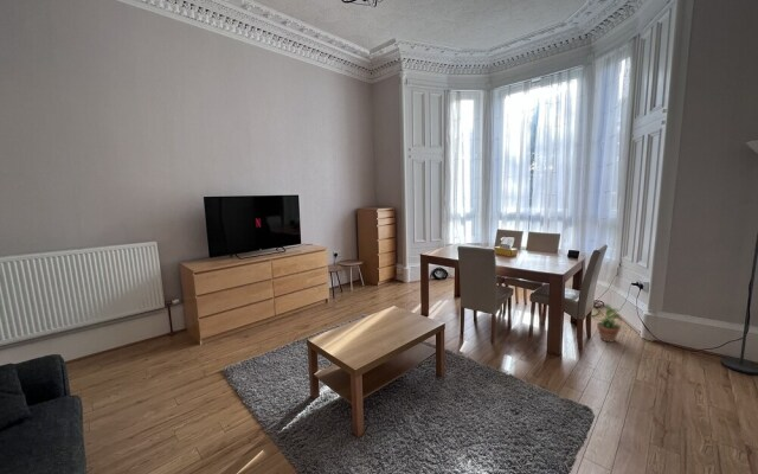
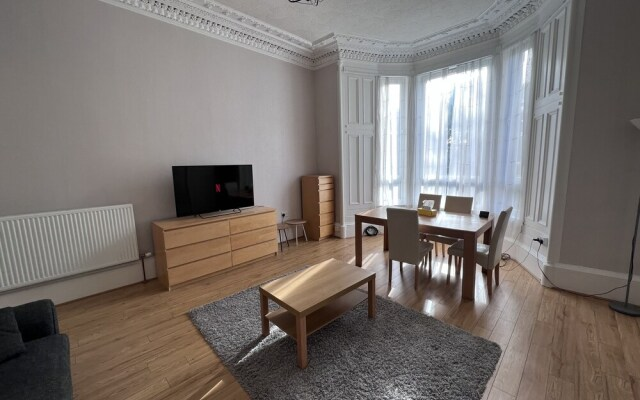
- potted plant [590,303,623,344]
